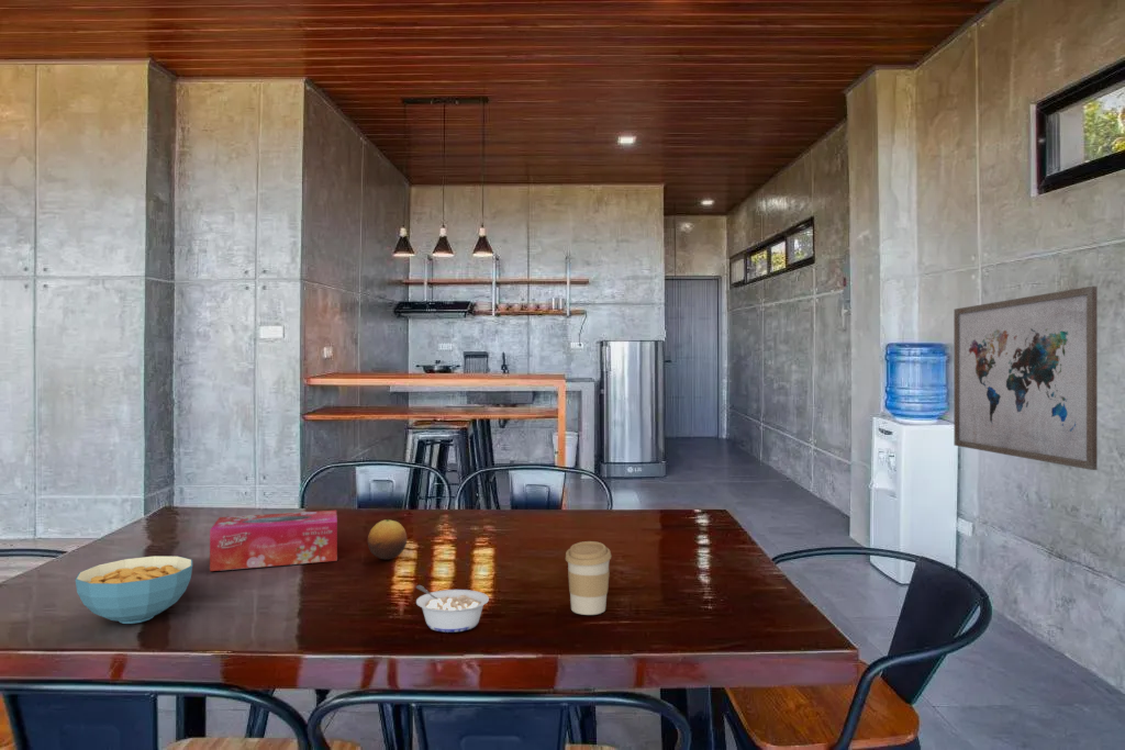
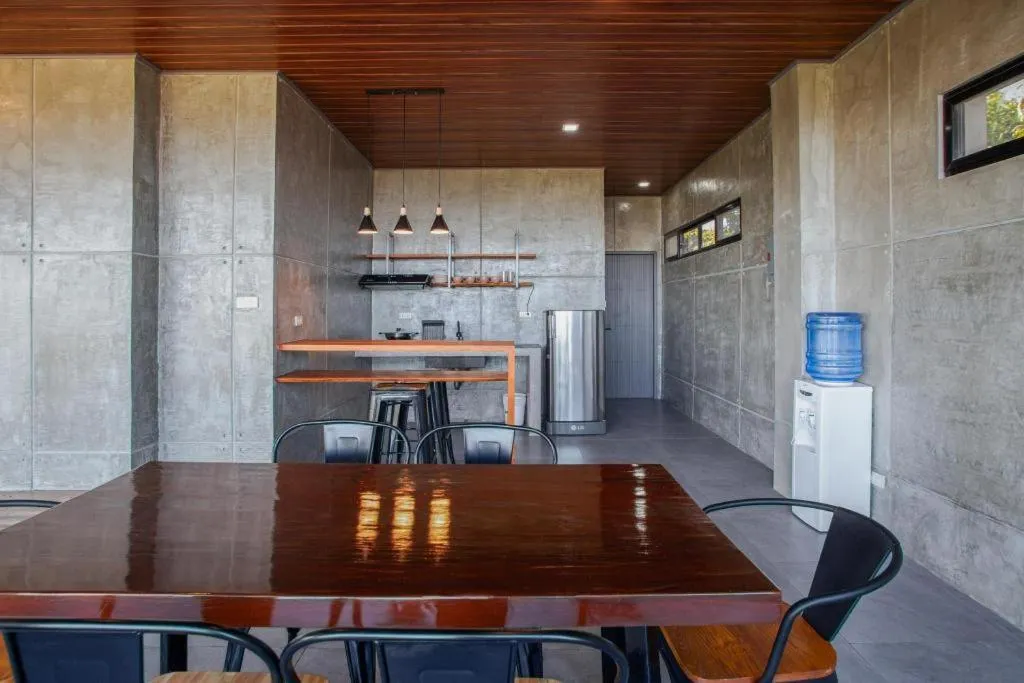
- coffee cup [565,540,612,616]
- tissue box [209,510,338,572]
- cereal bowl [75,555,193,625]
- fruit [367,518,408,560]
- legume [415,584,490,634]
- wall art [954,286,1099,471]
